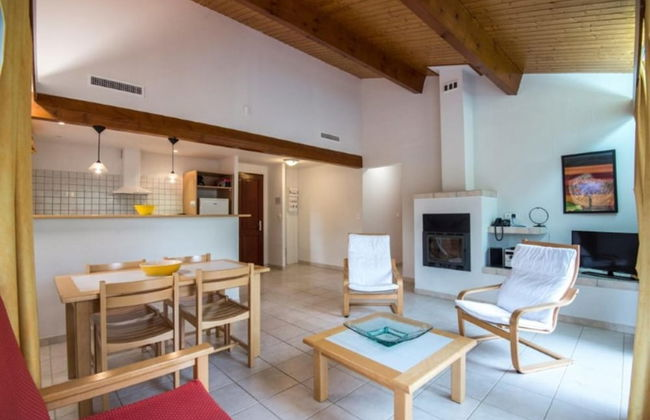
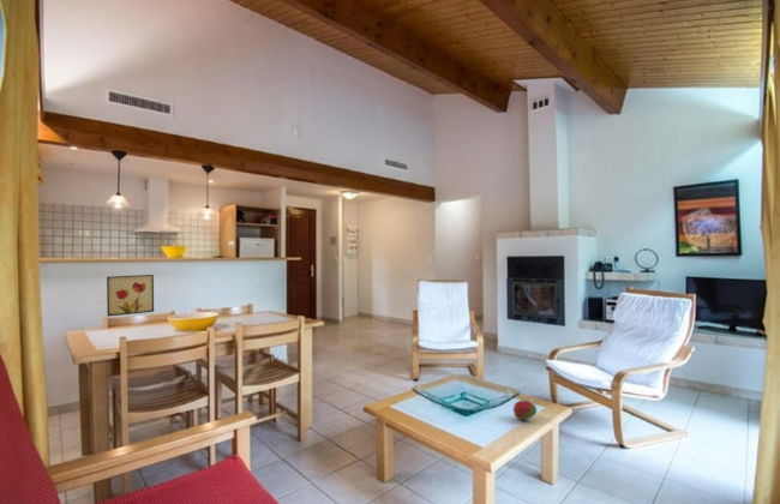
+ fruit [511,400,538,421]
+ wall art [106,274,155,318]
